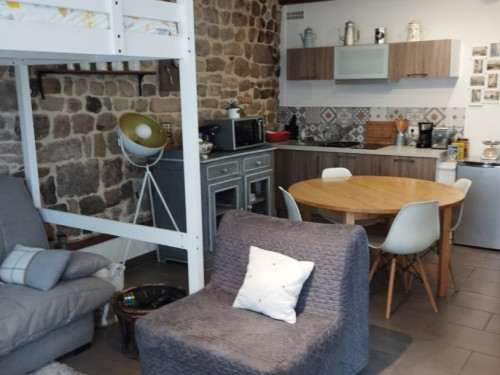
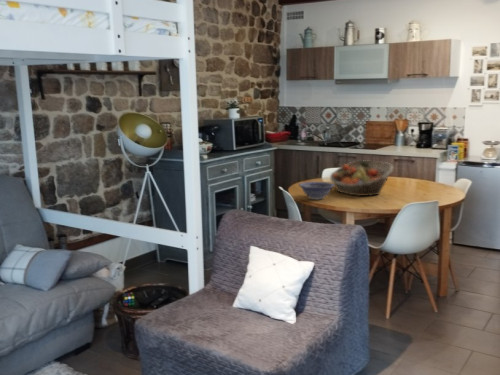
+ decorative bowl [298,181,335,201]
+ fruit basket [329,159,394,197]
